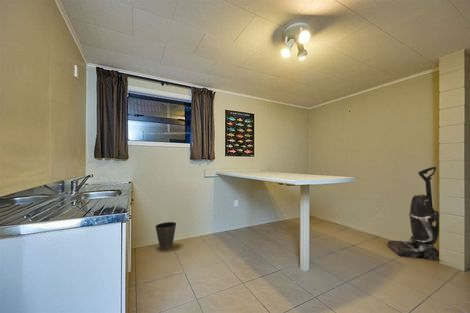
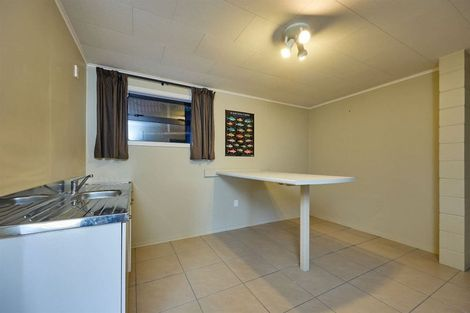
- waste basket [154,221,177,250]
- vacuum cleaner [386,166,440,261]
